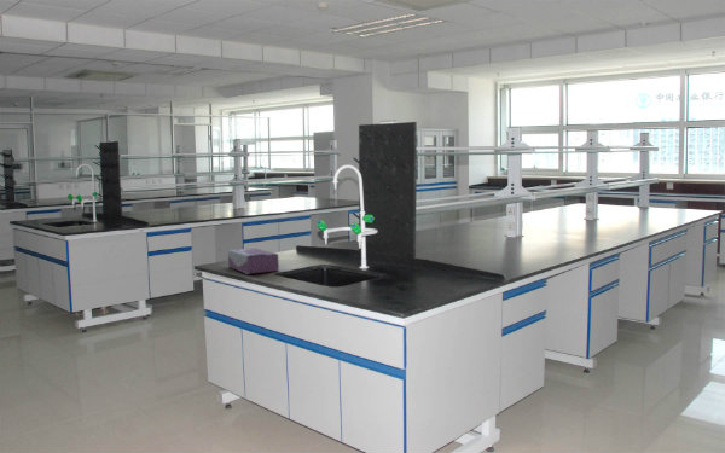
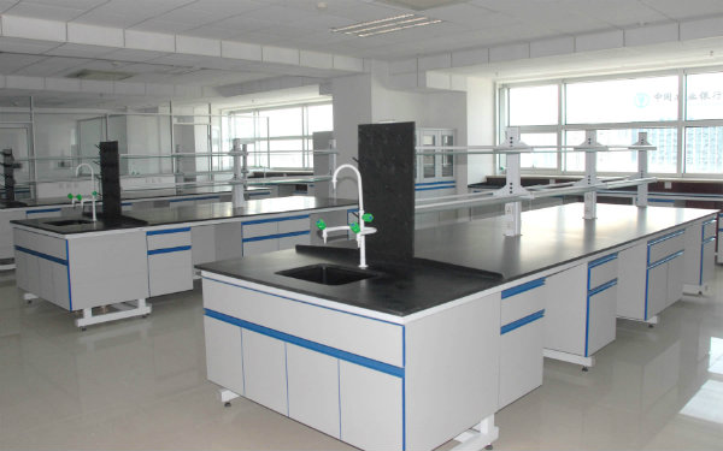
- tissue box [227,248,280,275]
